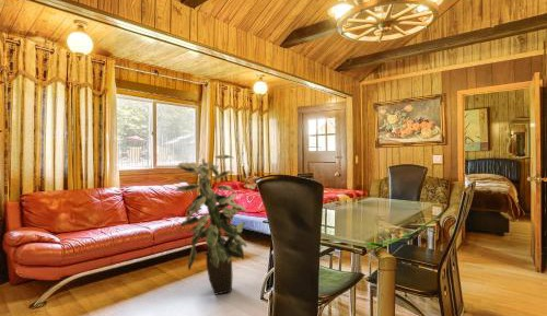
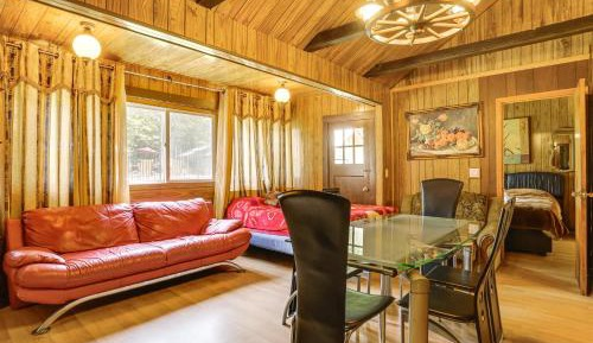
- indoor plant [175,154,248,295]
